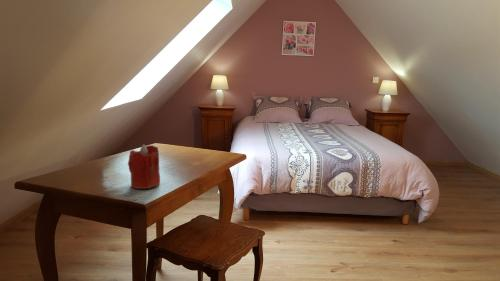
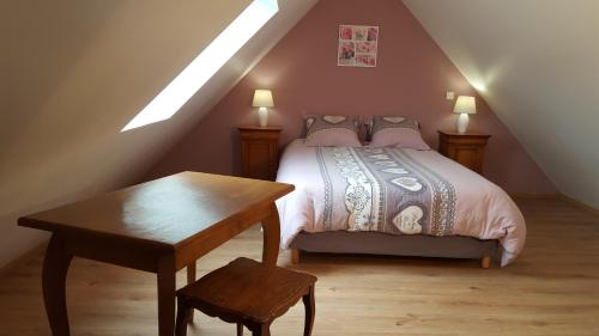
- candle [127,143,161,190]
